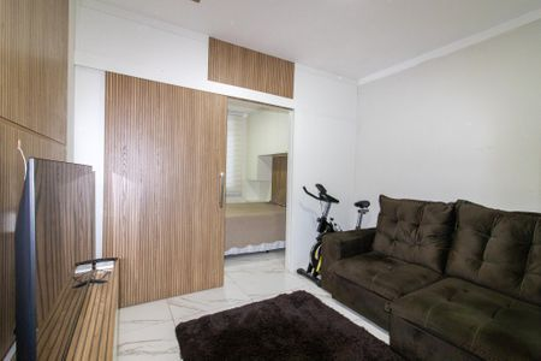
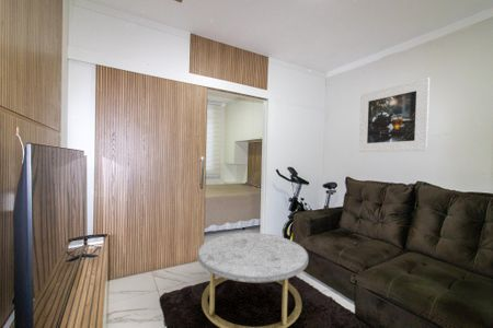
+ coffee table [196,232,309,328]
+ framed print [358,77,431,153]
